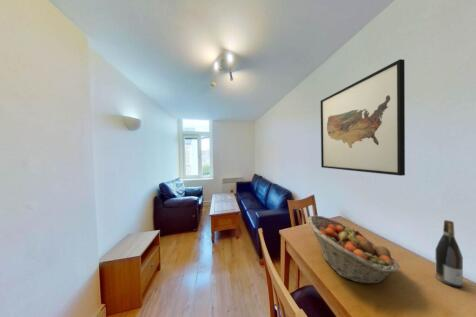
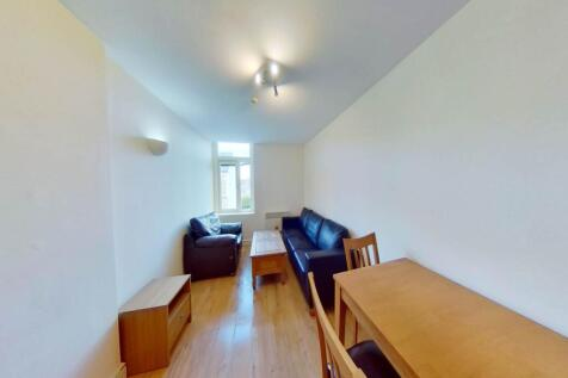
- wall art [320,58,406,177]
- wine bottle [435,219,464,289]
- fruit basket [307,214,400,285]
